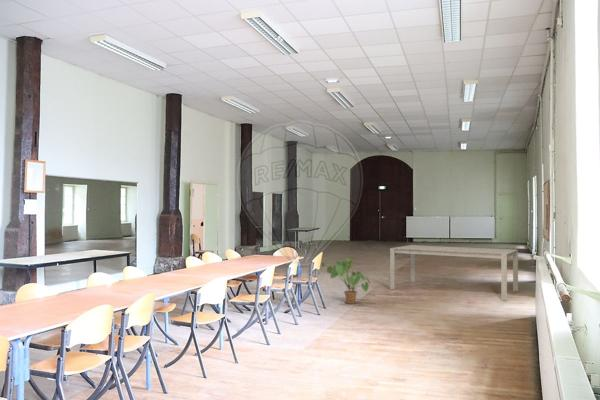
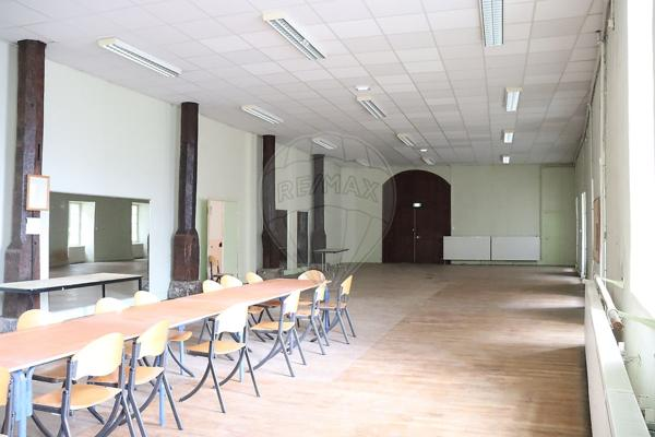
- house plant [319,256,371,305]
- dining table [389,244,519,302]
